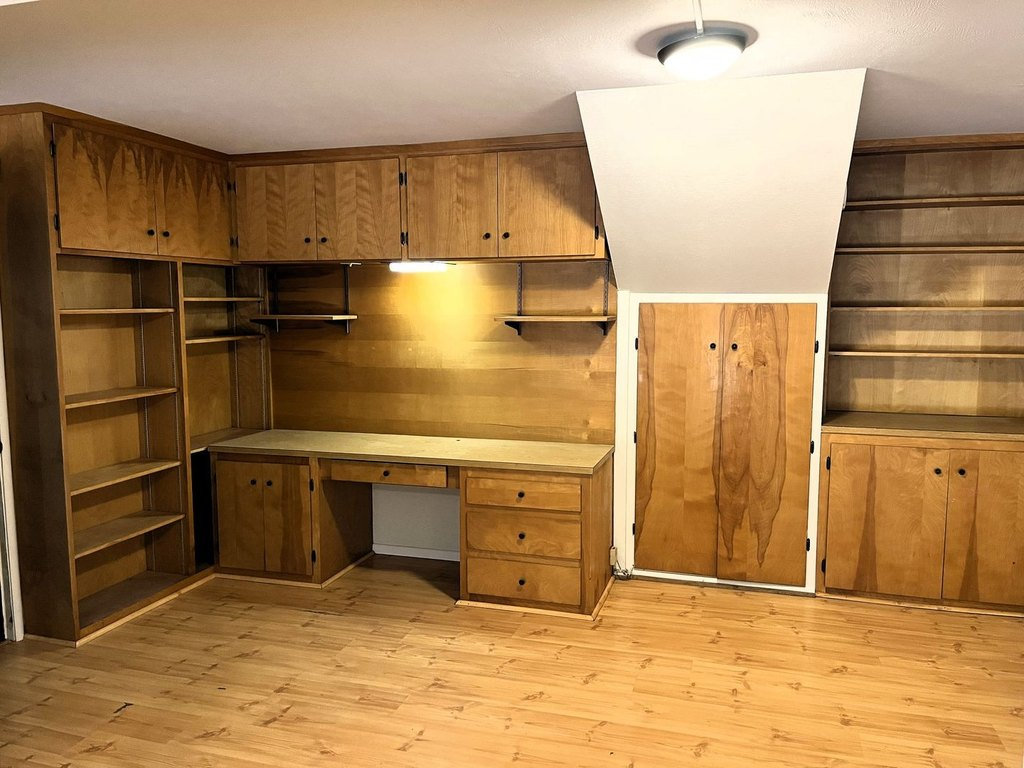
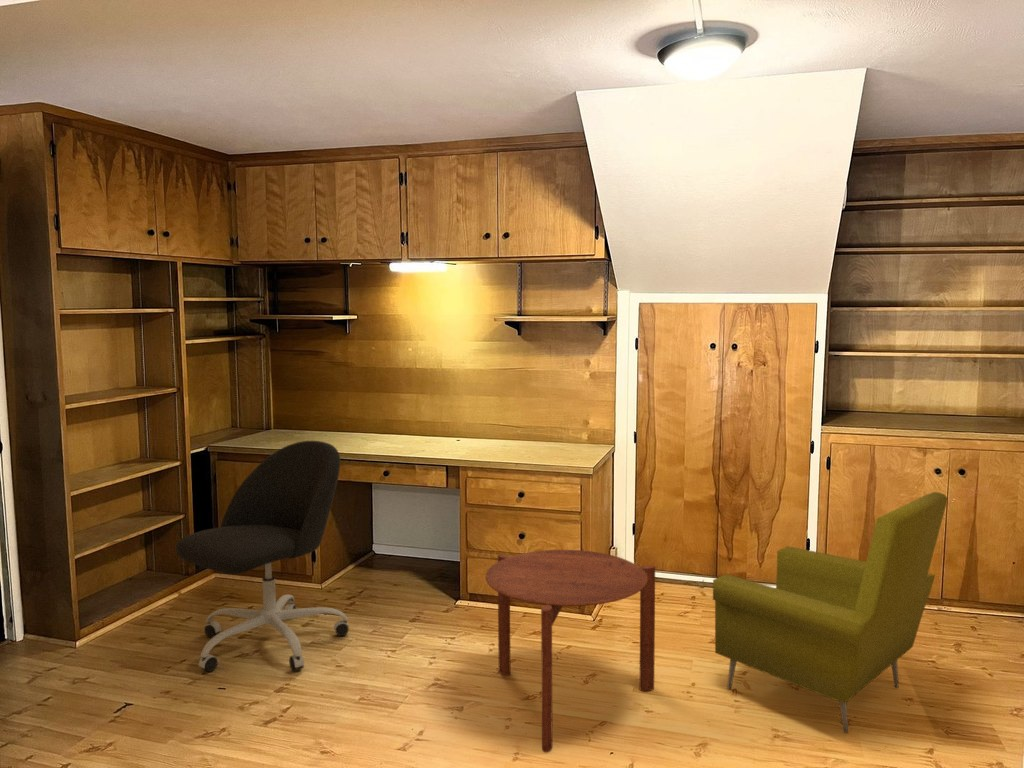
+ office chair [175,440,351,673]
+ armchair [712,491,949,734]
+ side table [484,549,656,753]
